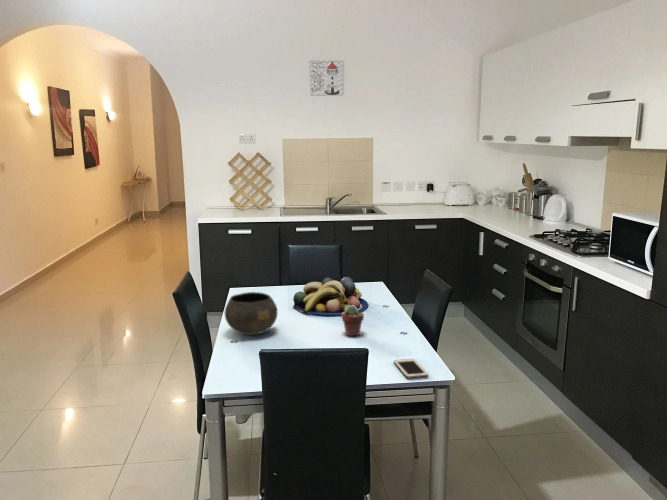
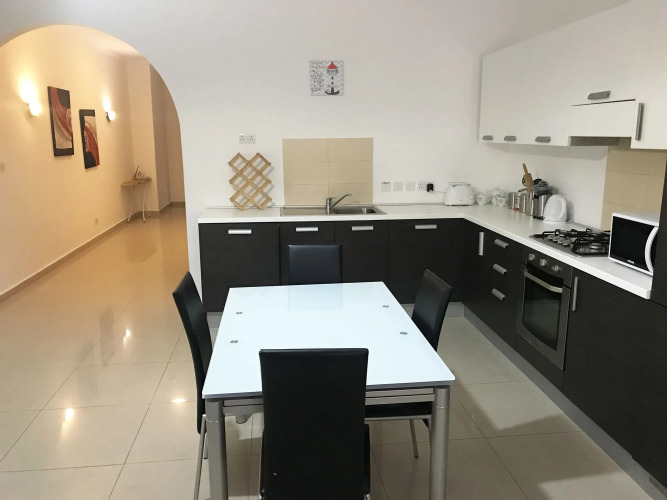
- fruit bowl [292,276,369,316]
- potted succulent [340,305,365,337]
- bowl [224,291,278,336]
- cell phone [393,358,429,380]
